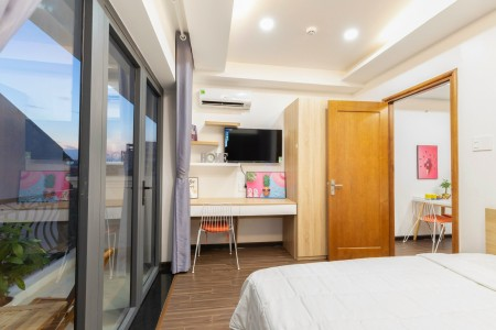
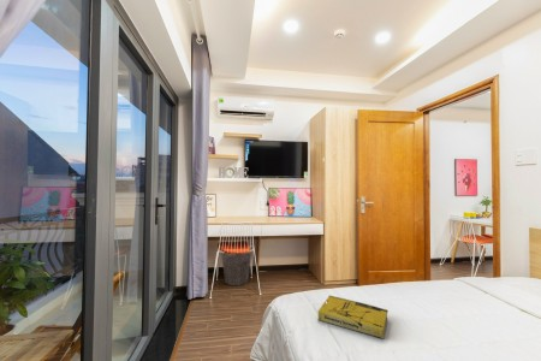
+ waste bin [220,251,252,286]
+ book [316,295,388,339]
